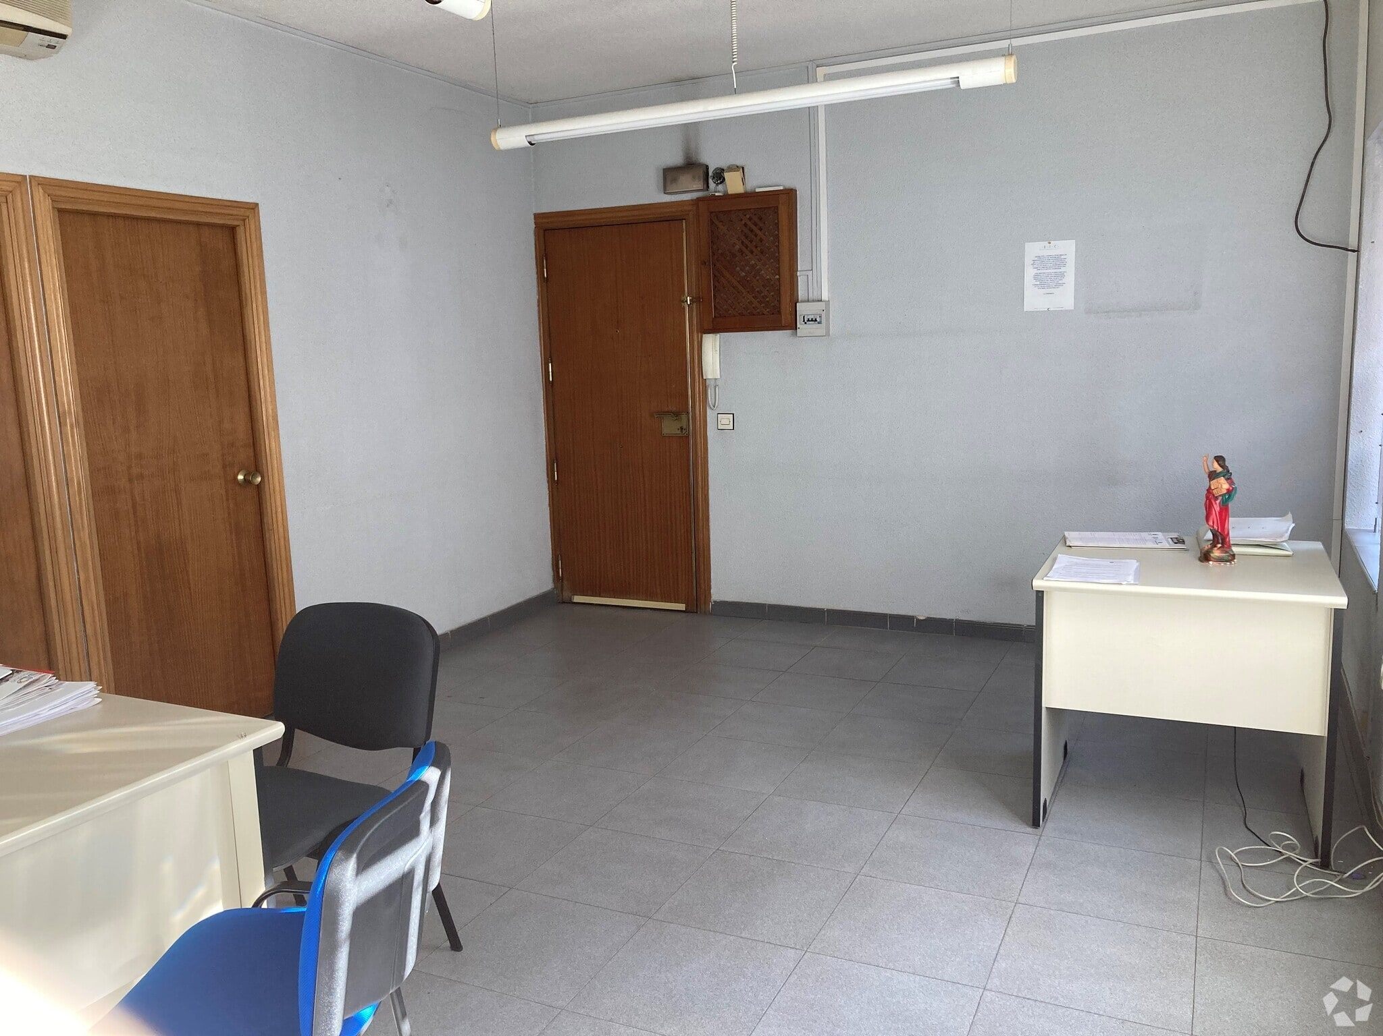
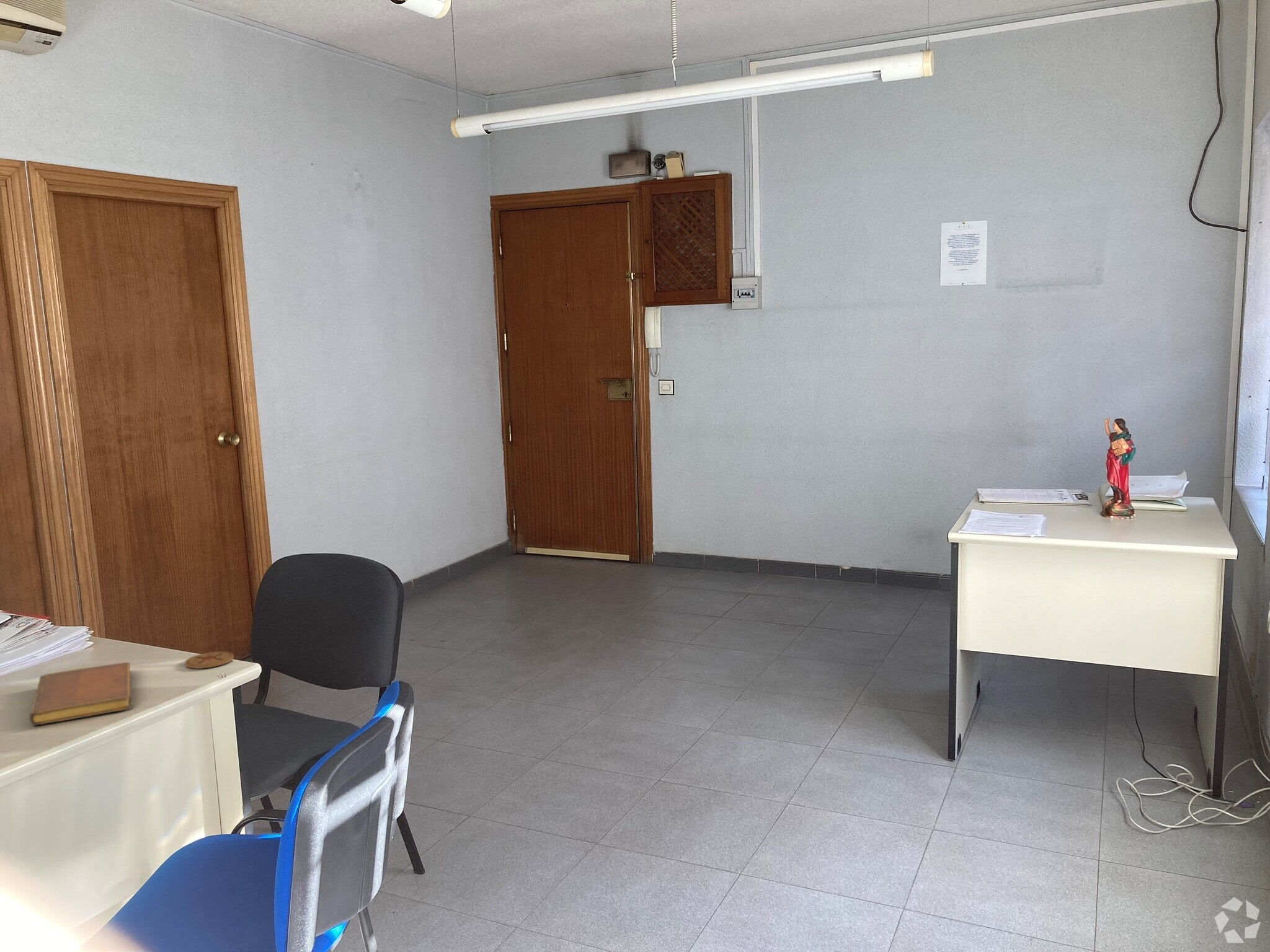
+ coaster [184,651,234,669]
+ notebook [29,662,132,726]
